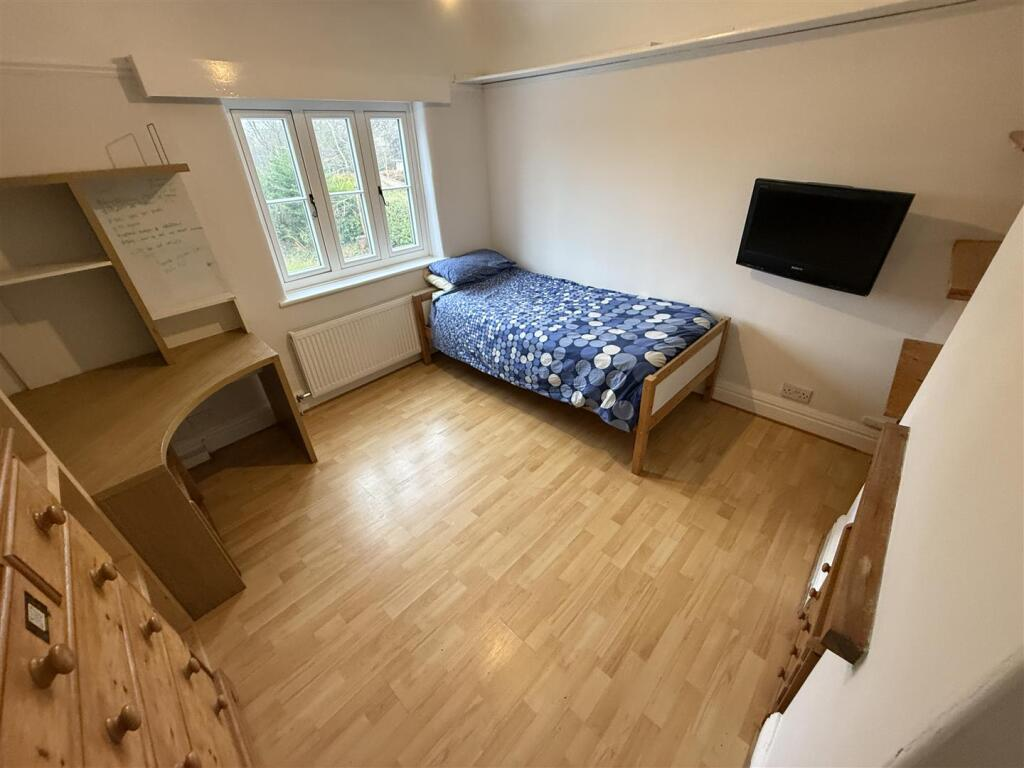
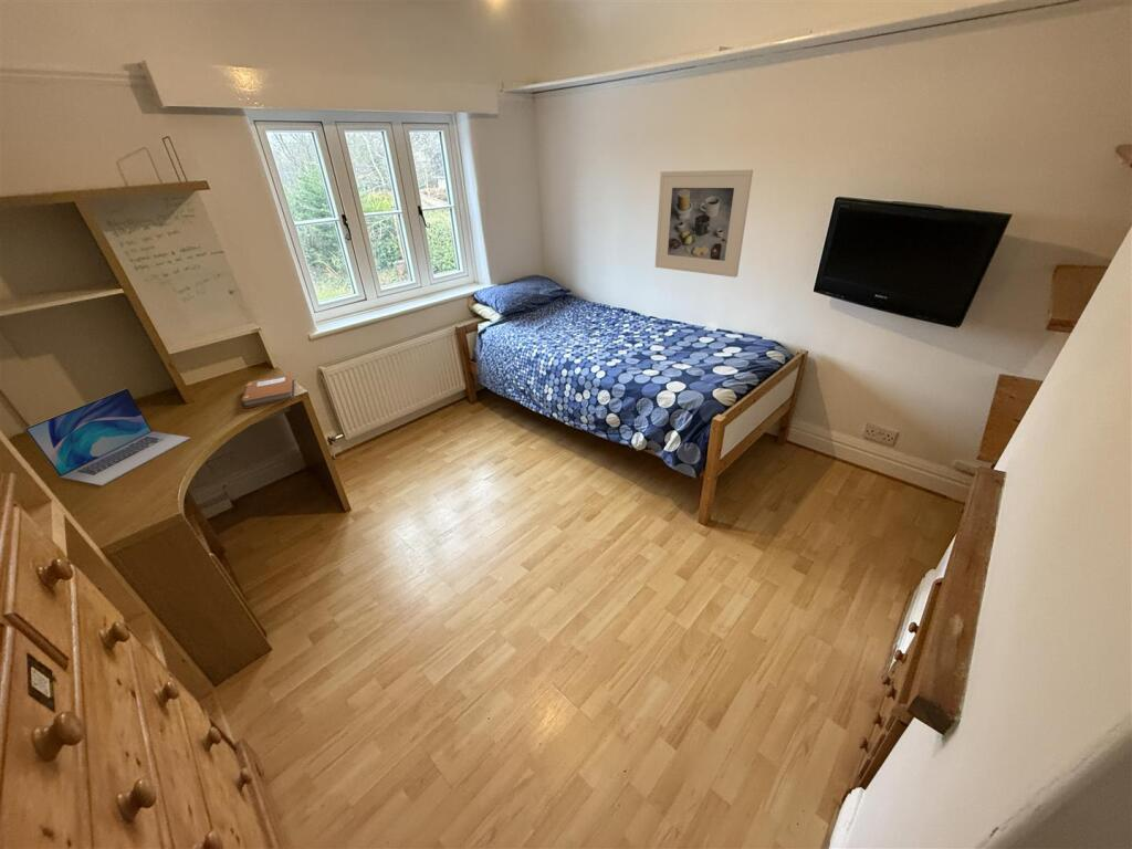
+ laptop [23,387,192,488]
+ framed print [654,169,754,279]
+ notebook [240,373,295,409]
